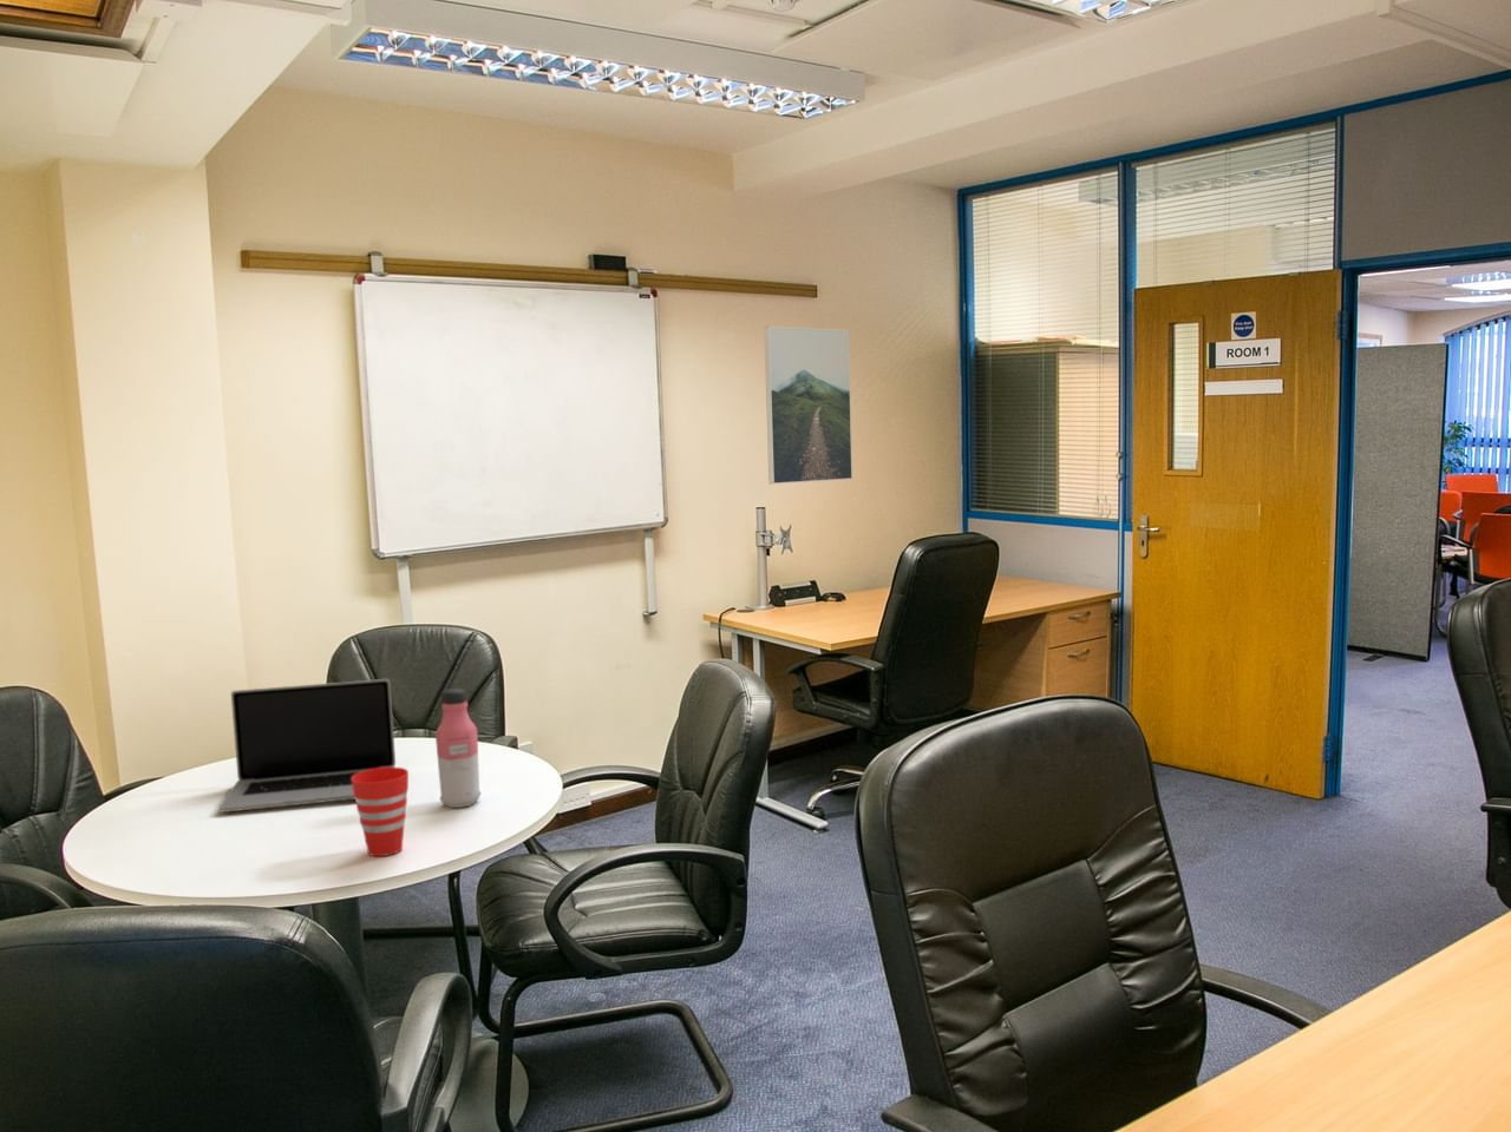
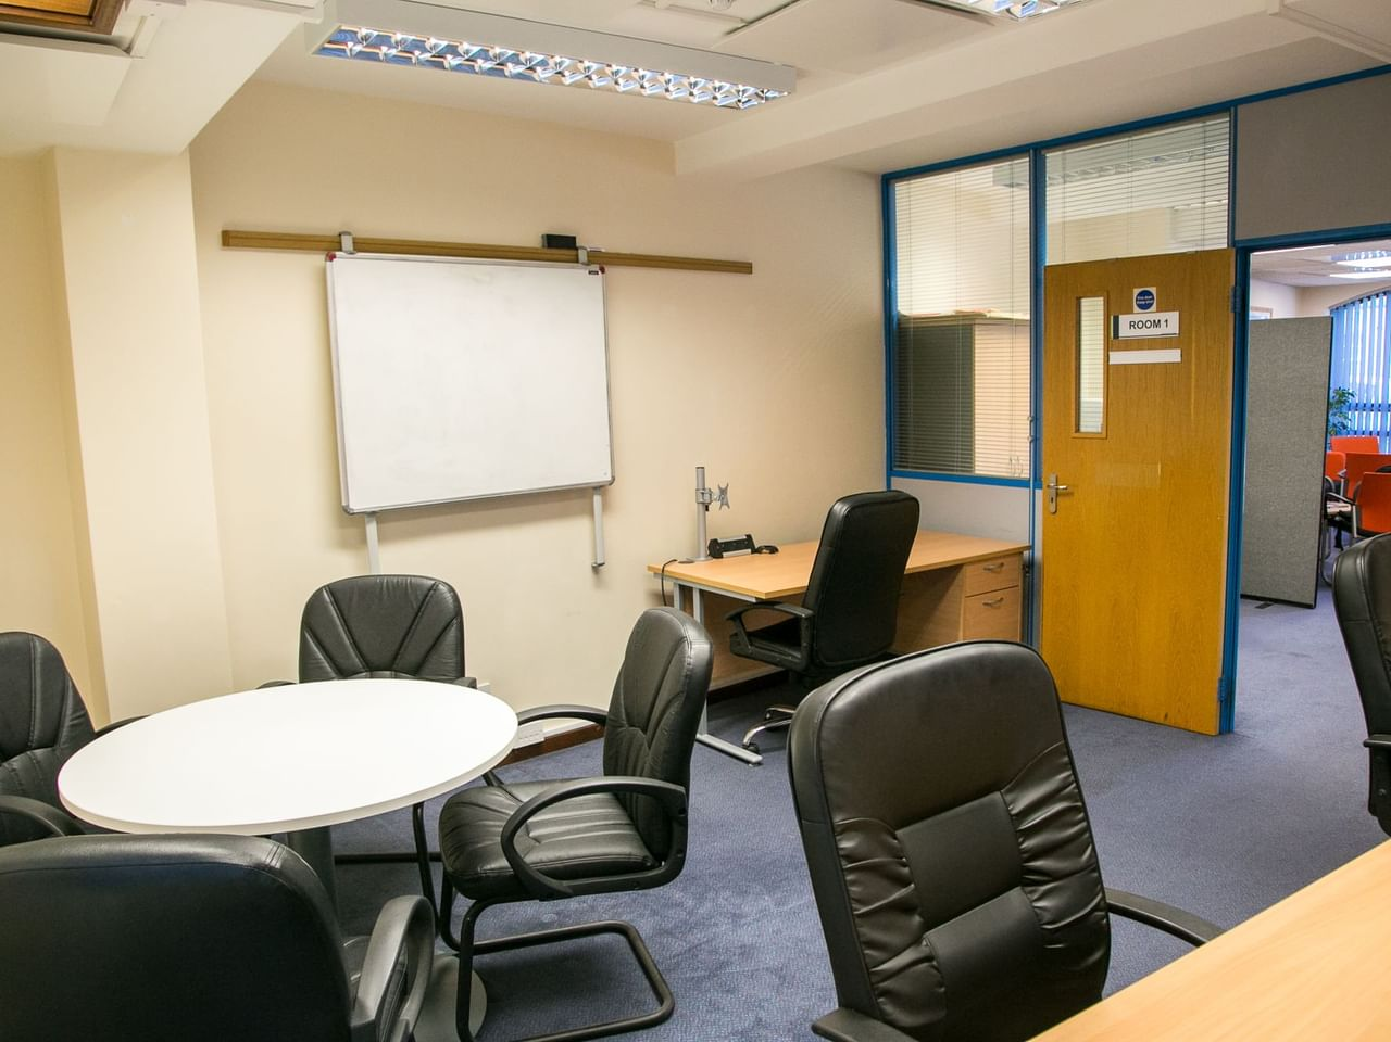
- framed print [763,326,853,485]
- water bottle [434,687,482,809]
- laptop [218,678,396,813]
- cup [352,767,409,857]
